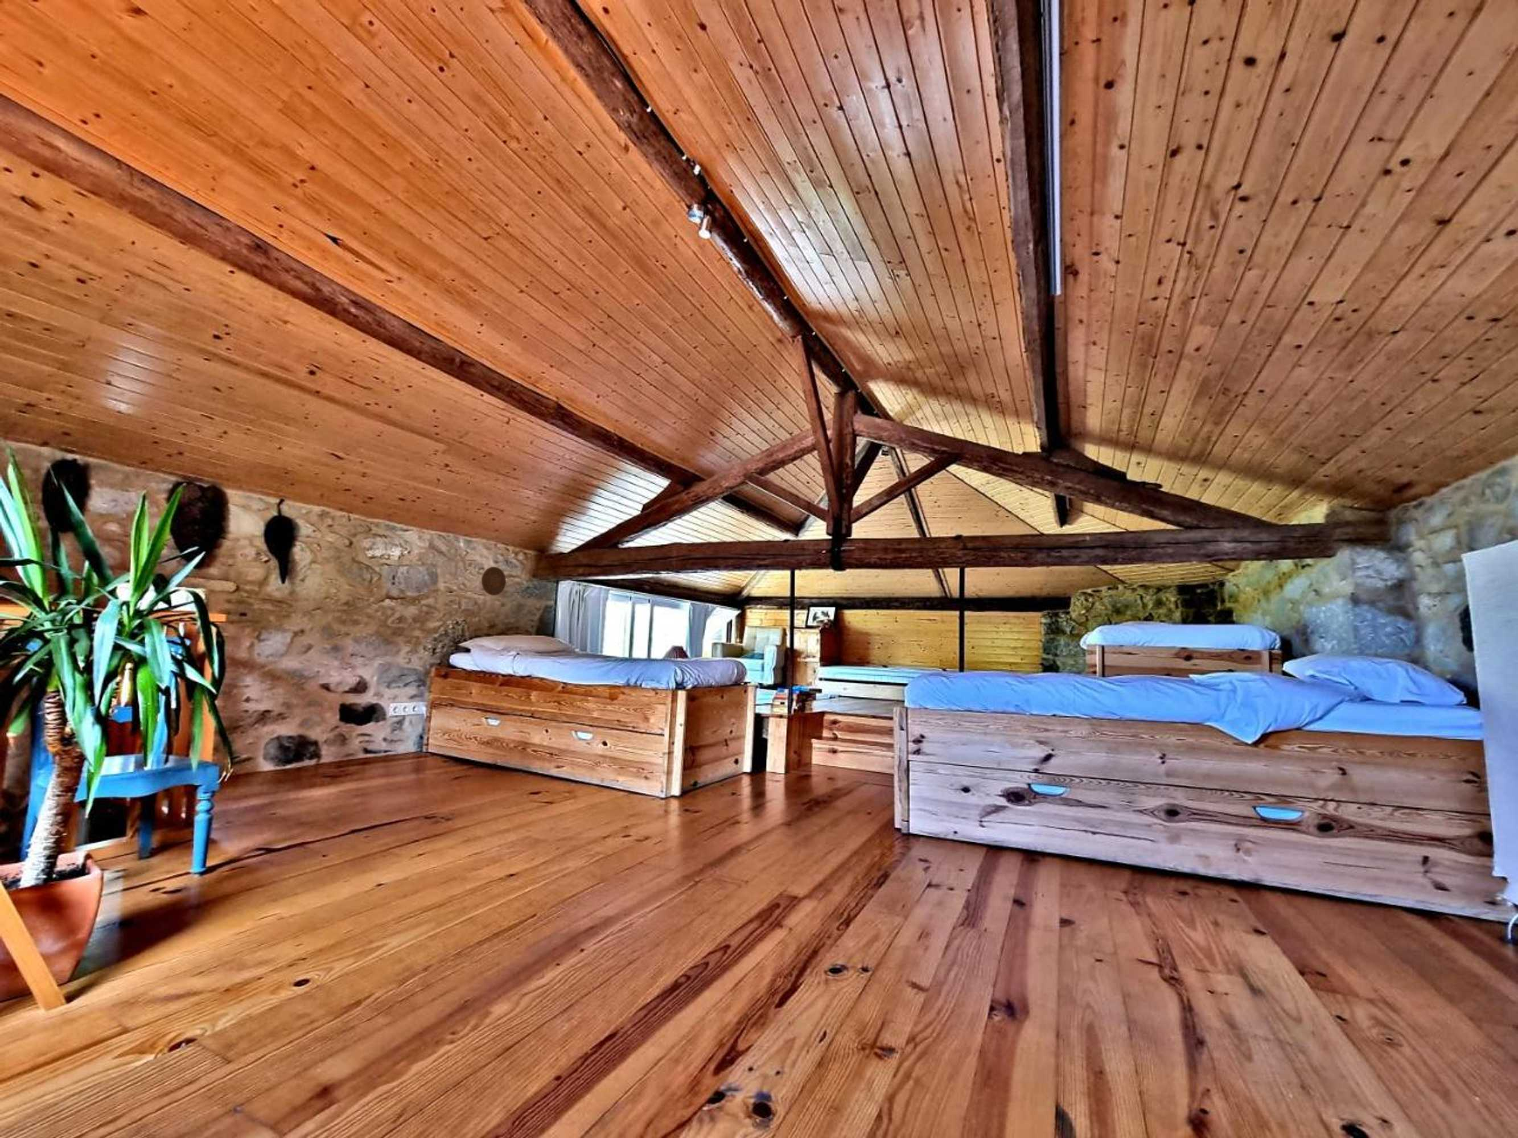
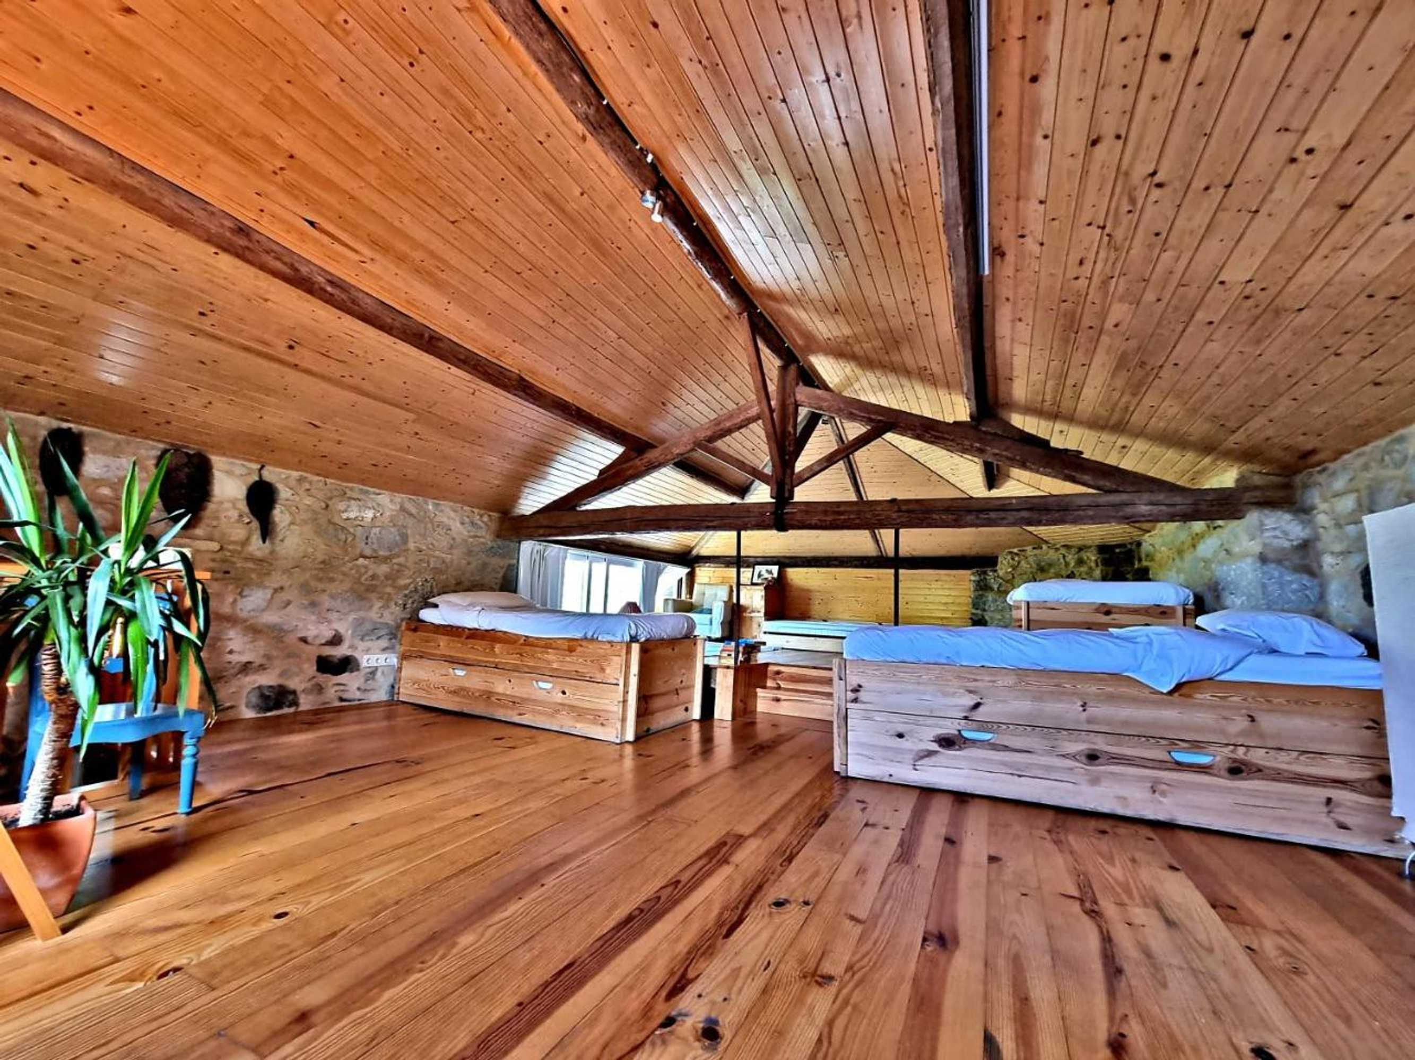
- decorative plate [481,567,507,596]
